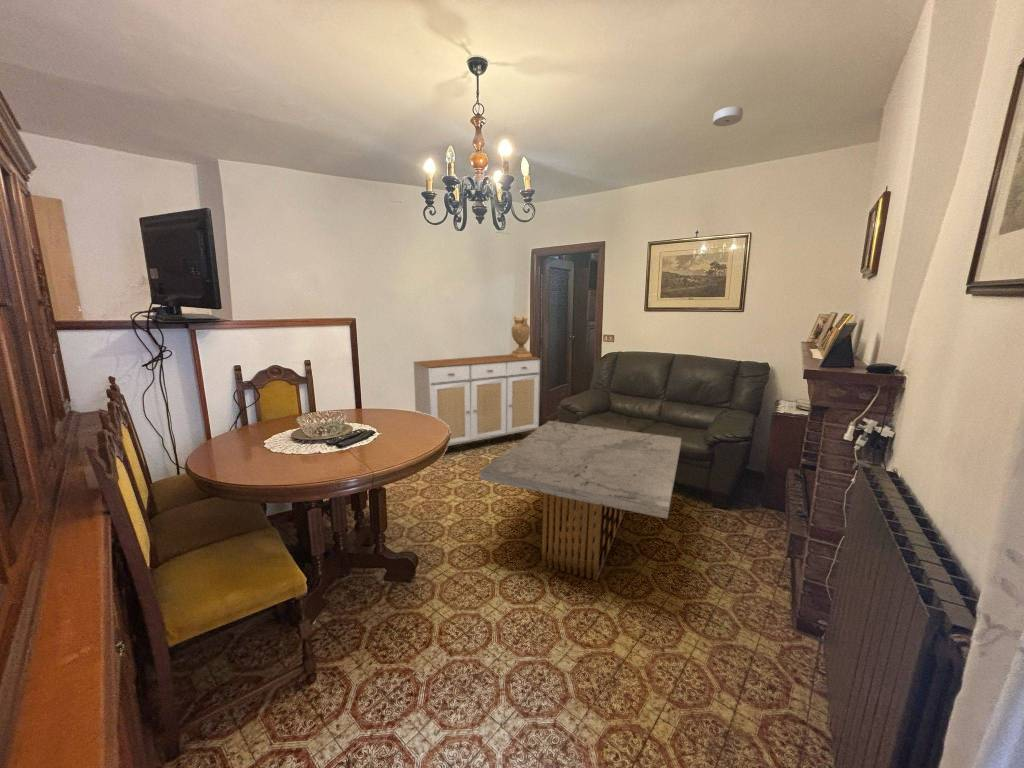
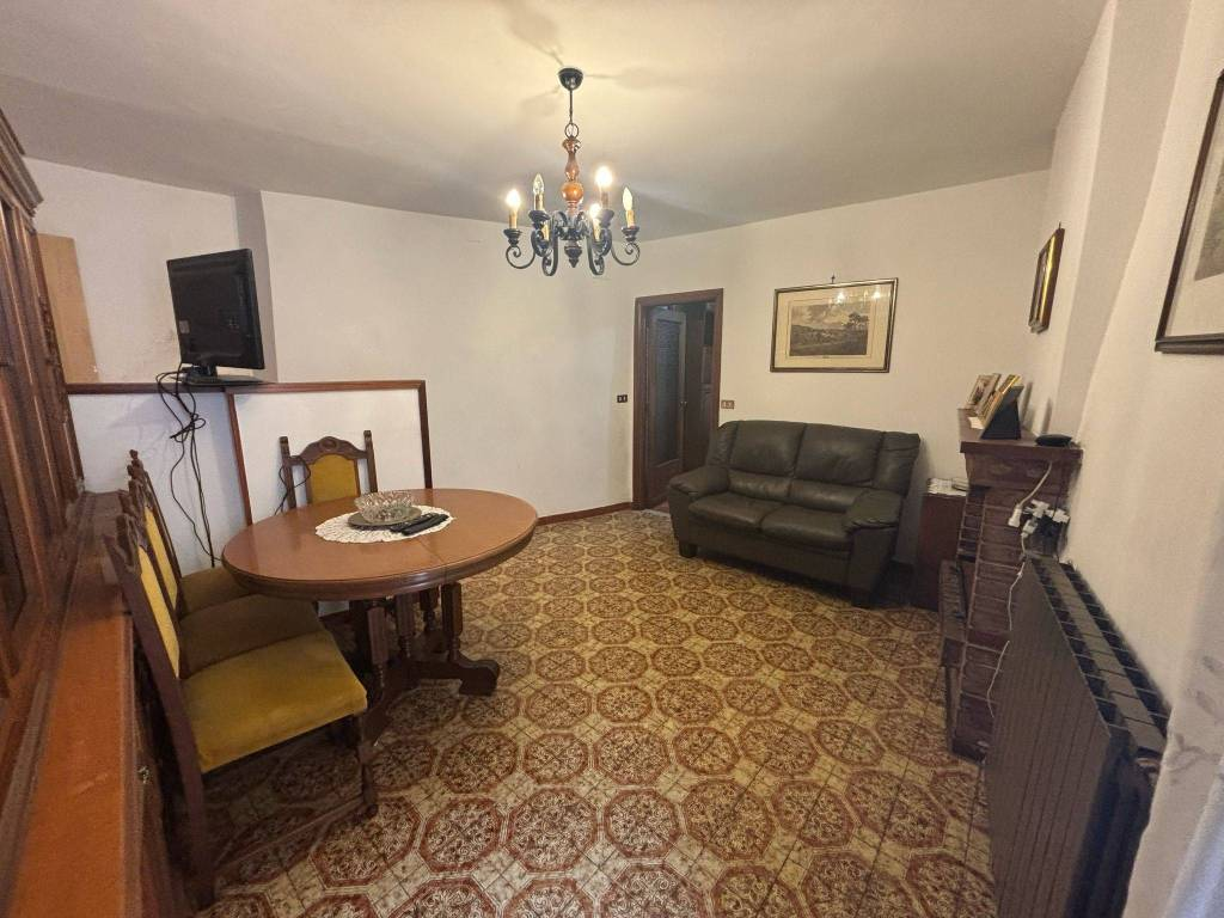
- sideboard [413,353,542,447]
- decorative urn [510,315,533,358]
- coffee table [479,420,682,582]
- smoke detector [712,106,744,127]
